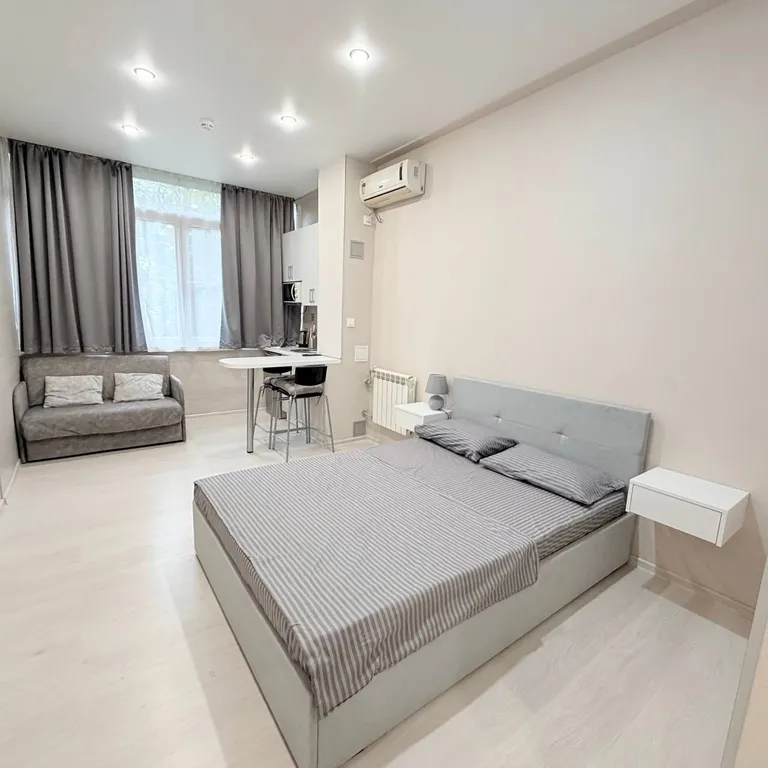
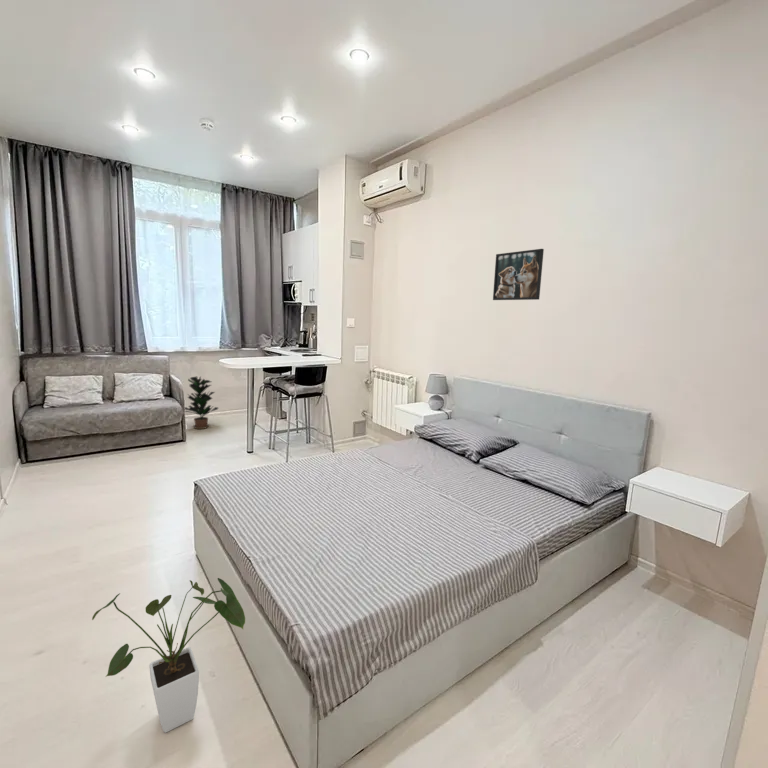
+ house plant [91,577,246,734]
+ potted plant [184,376,219,430]
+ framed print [492,248,545,301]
